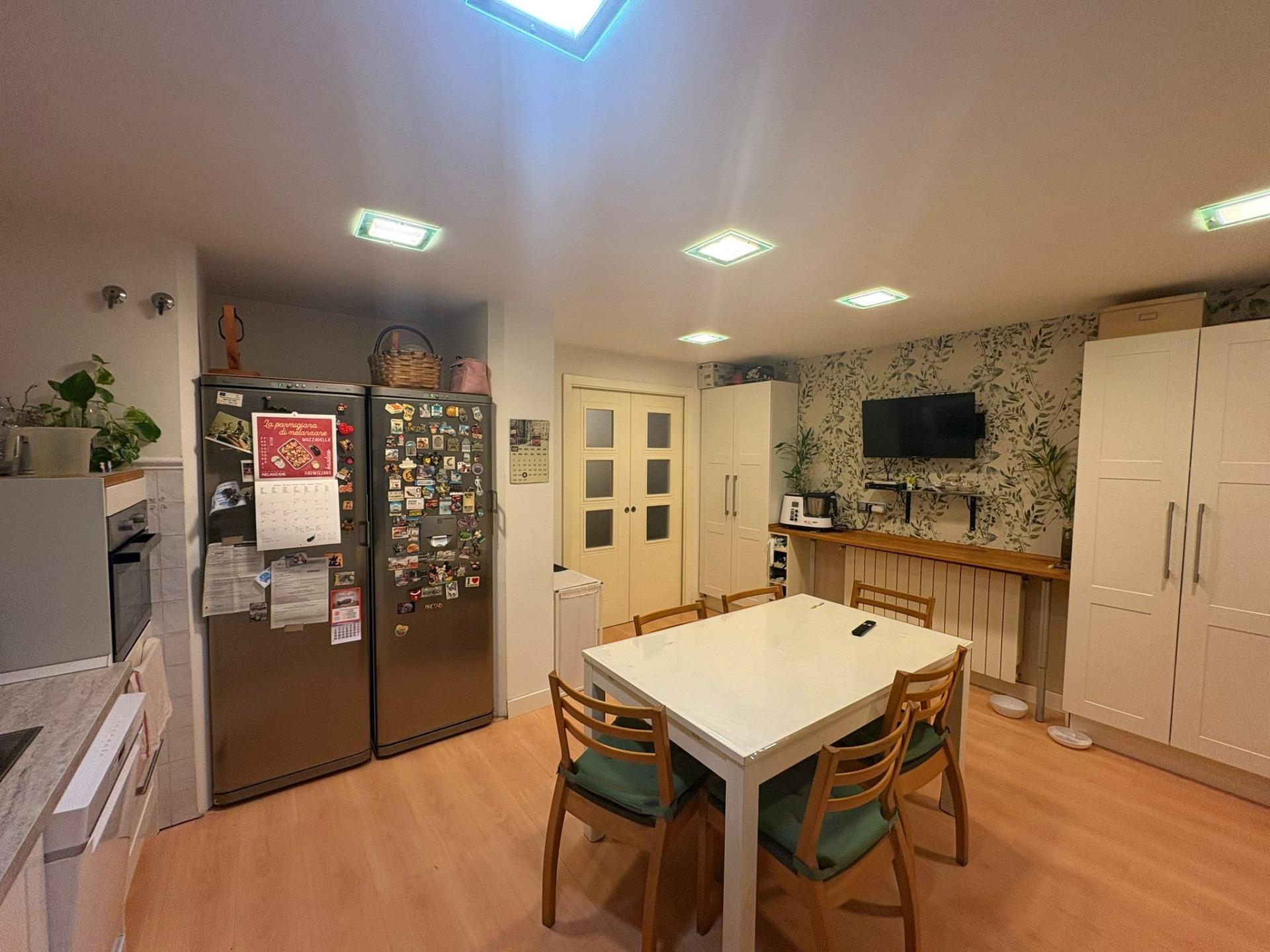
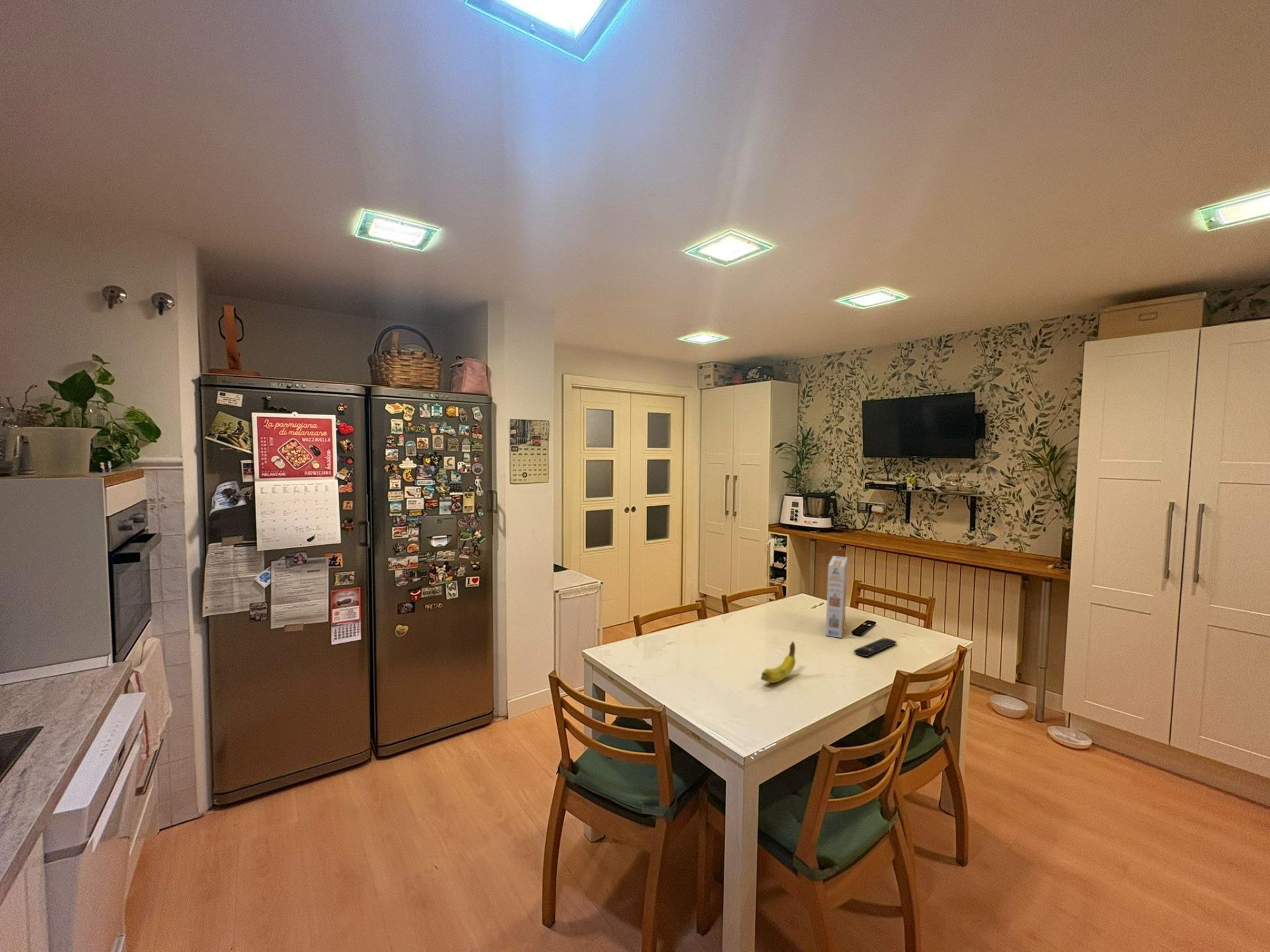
+ remote control [853,637,898,657]
+ fruit [760,641,796,684]
+ cereal box [825,555,848,639]
